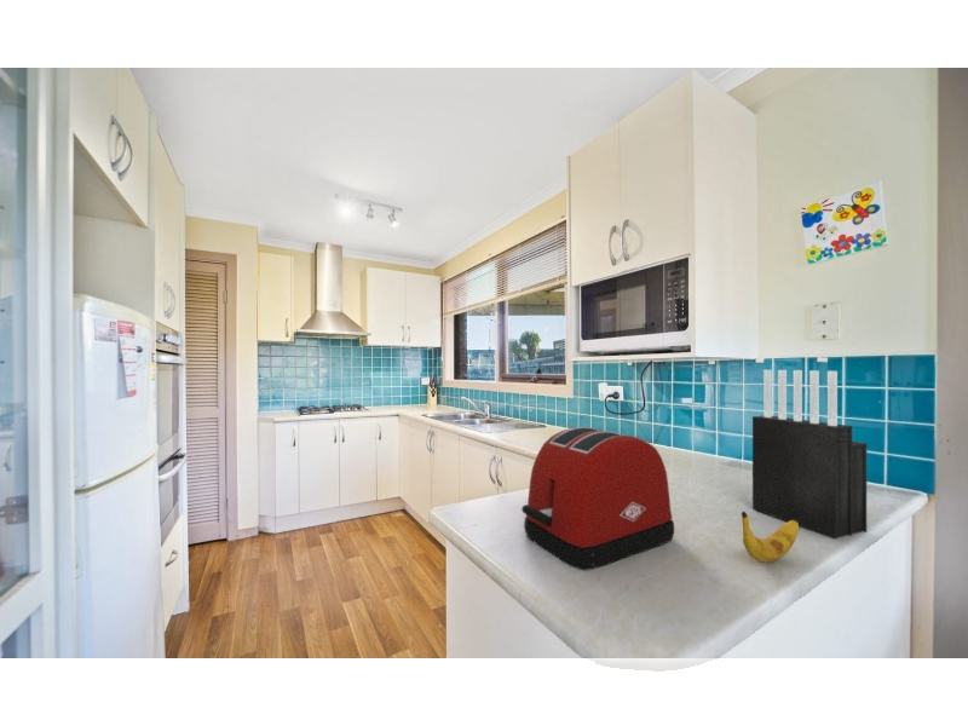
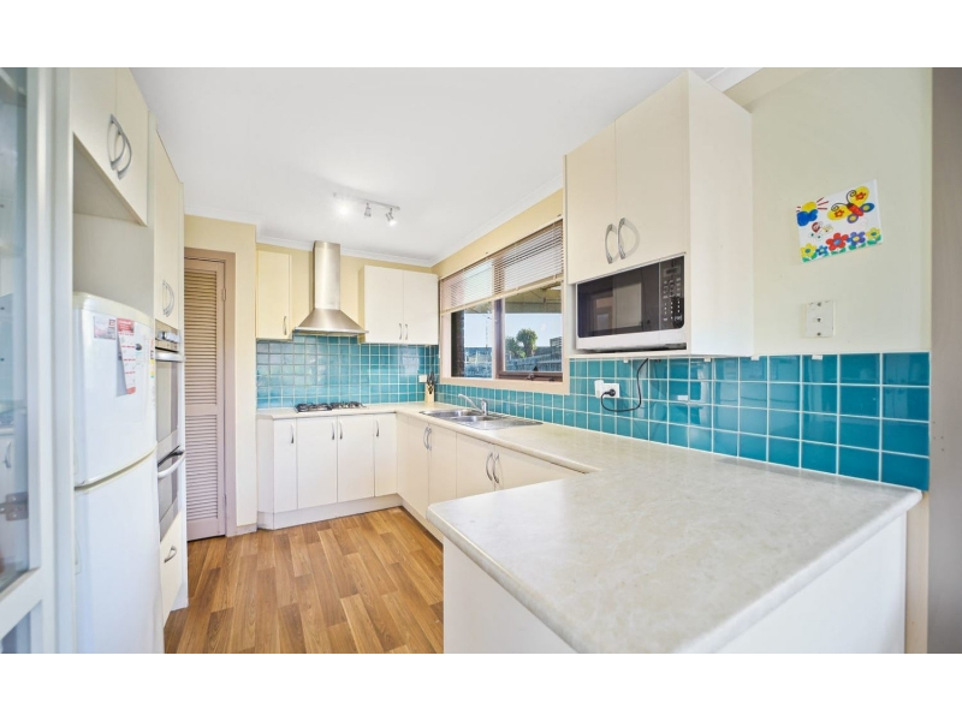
- banana [741,511,800,564]
- knife block [751,369,868,541]
- toaster [522,426,675,571]
